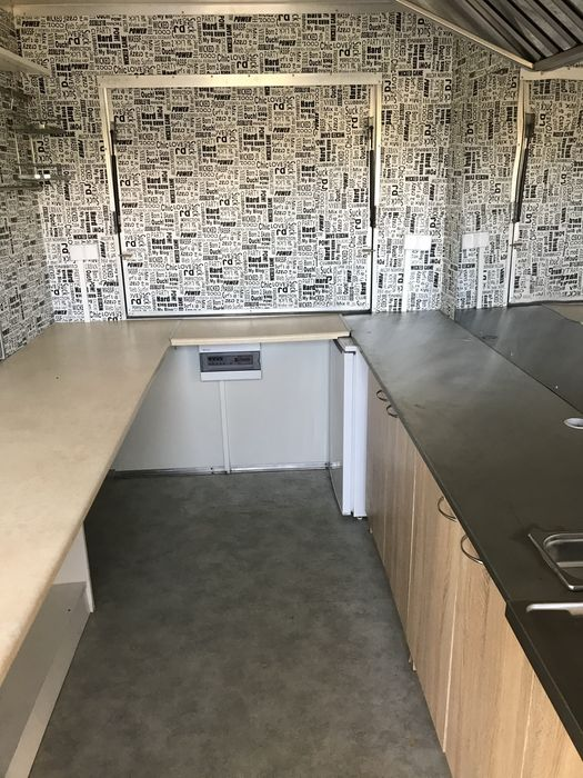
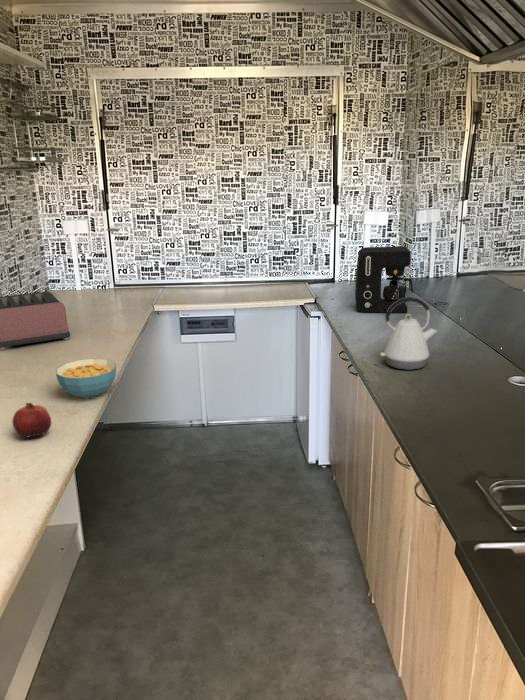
+ kettle [379,296,438,371]
+ coffee maker [354,245,414,314]
+ cereal bowl [55,358,117,399]
+ fruit [11,402,52,438]
+ toaster [0,291,71,351]
